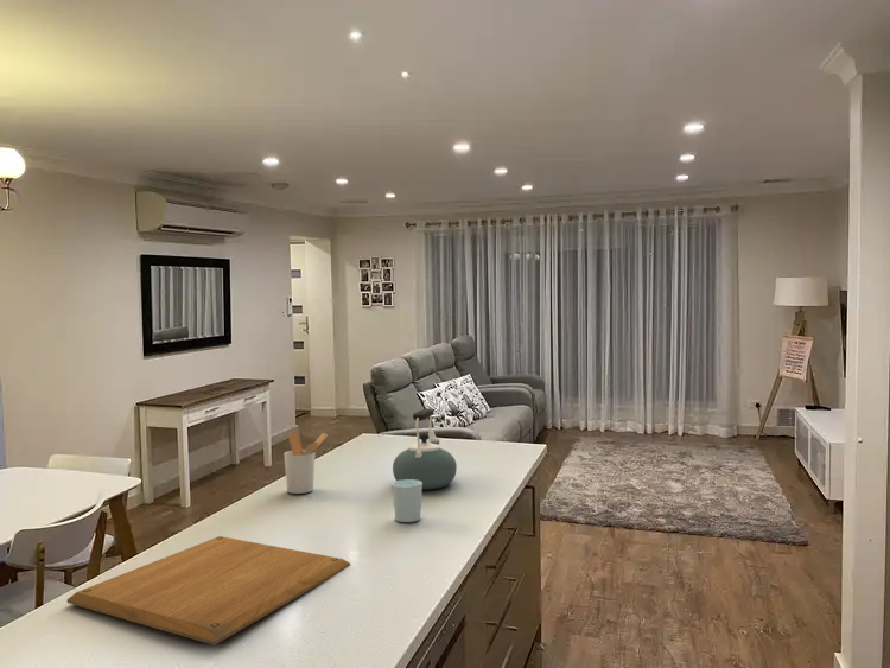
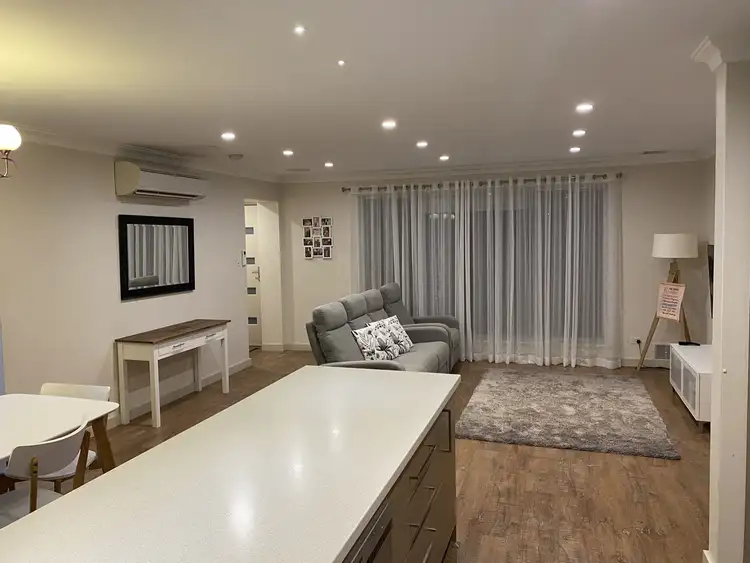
- kettle [392,408,458,490]
- chopping board [66,535,351,647]
- utensil holder [282,431,329,495]
- cup [390,479,422,523]
